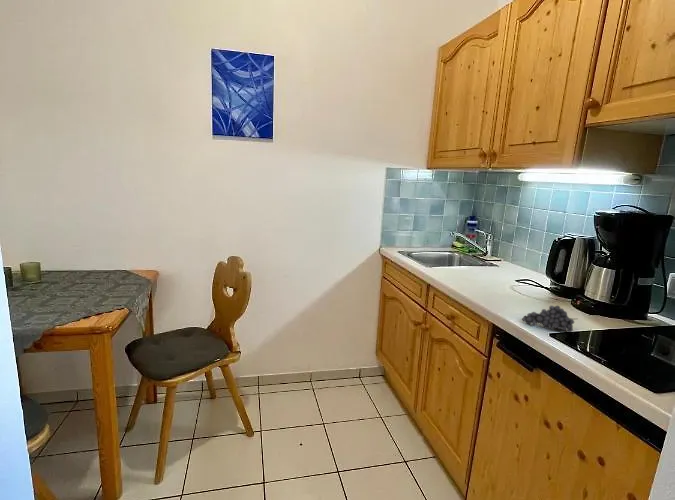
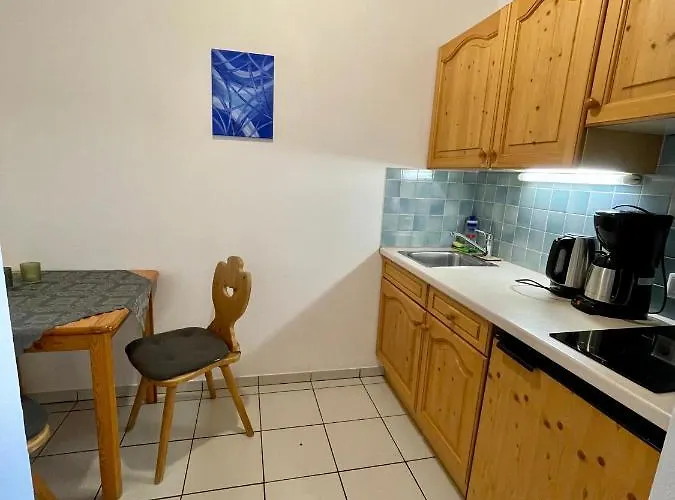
- fruit [521,305,579,333]
